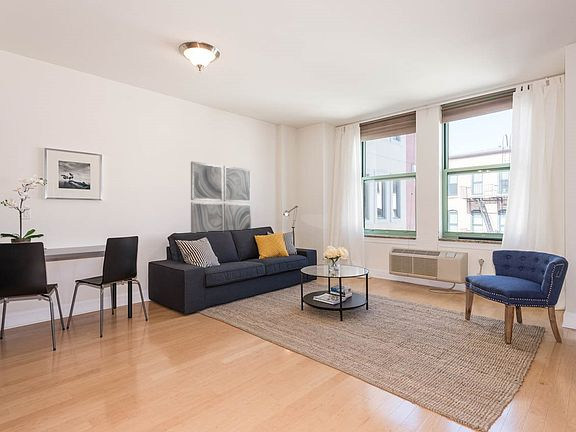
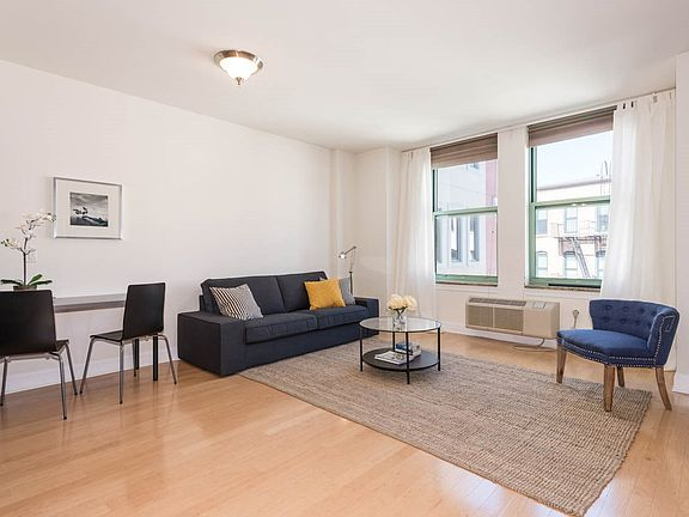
- wall art [190,161,252,234]
